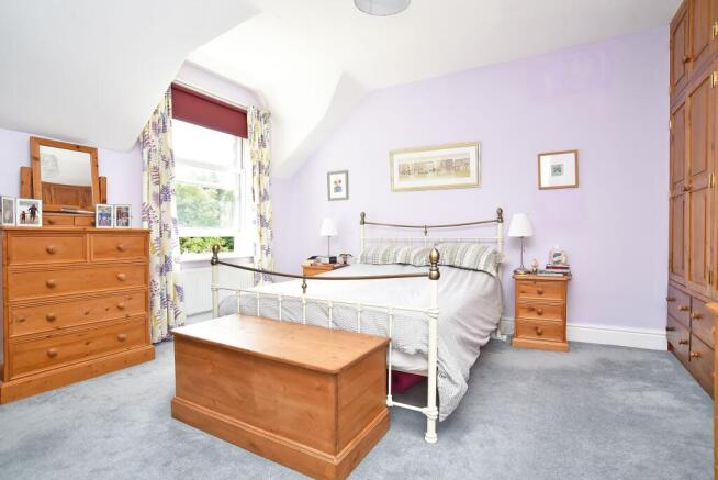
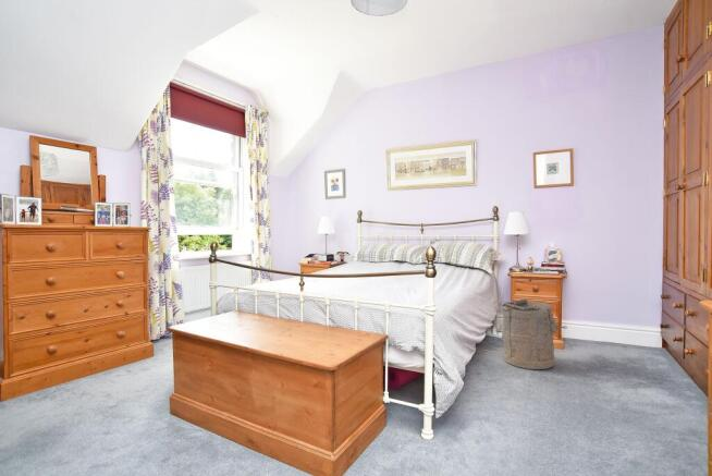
+ laundry hamper [501,298,568,370]
